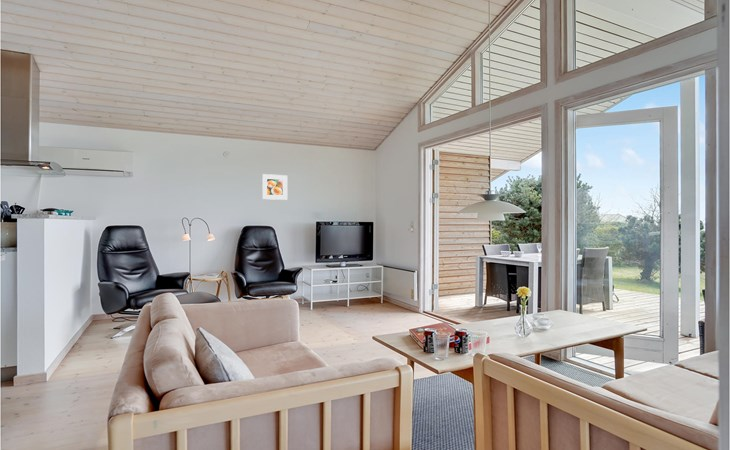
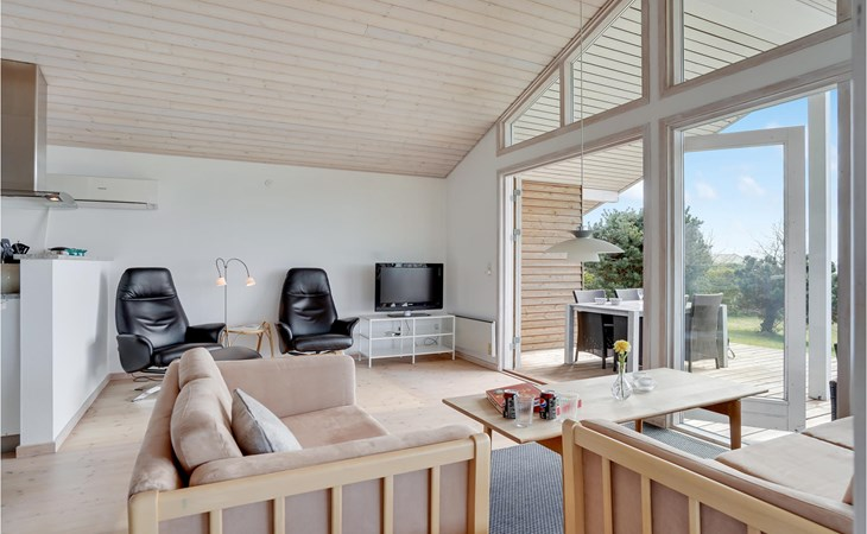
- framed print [261,173,288,201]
